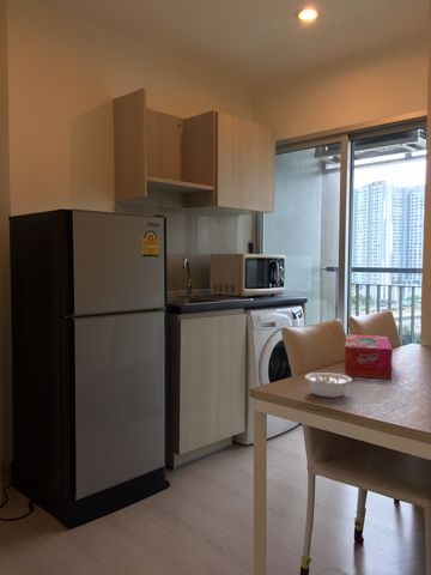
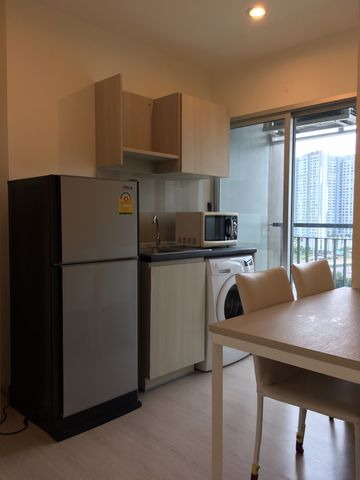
- tissue box [344,333,394,380]
- legume [304,371,353,399]
